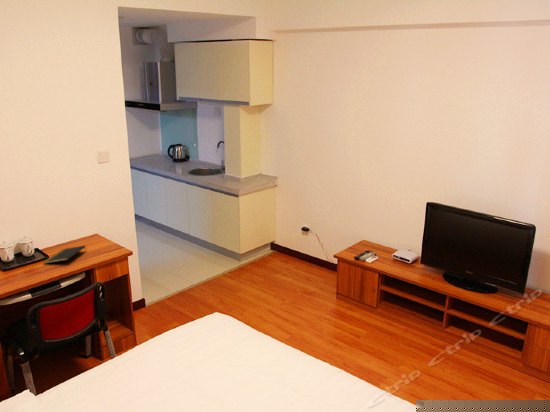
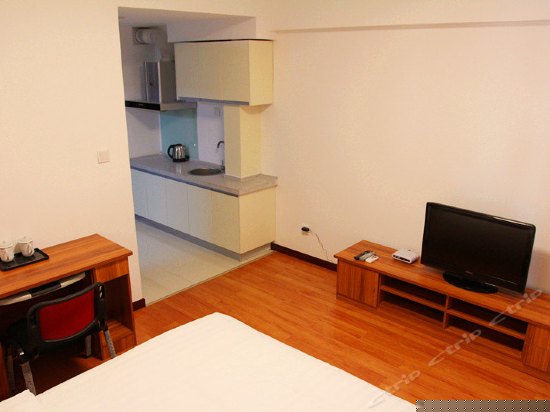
- notepad [42,244,87,265]
